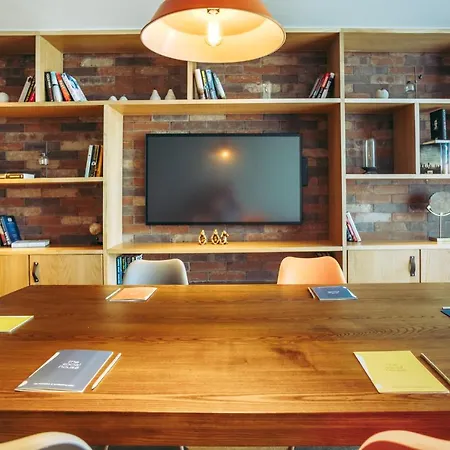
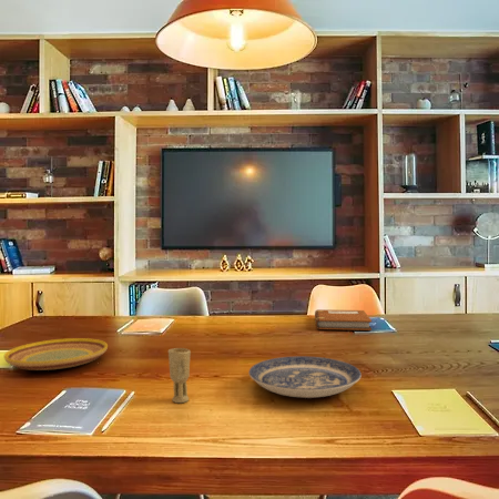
+ notebook [314,308,373,332]
+ plate [248,355,363,399]
+ cup [167,347,192,404]
+ plate [3,337,109,371]
